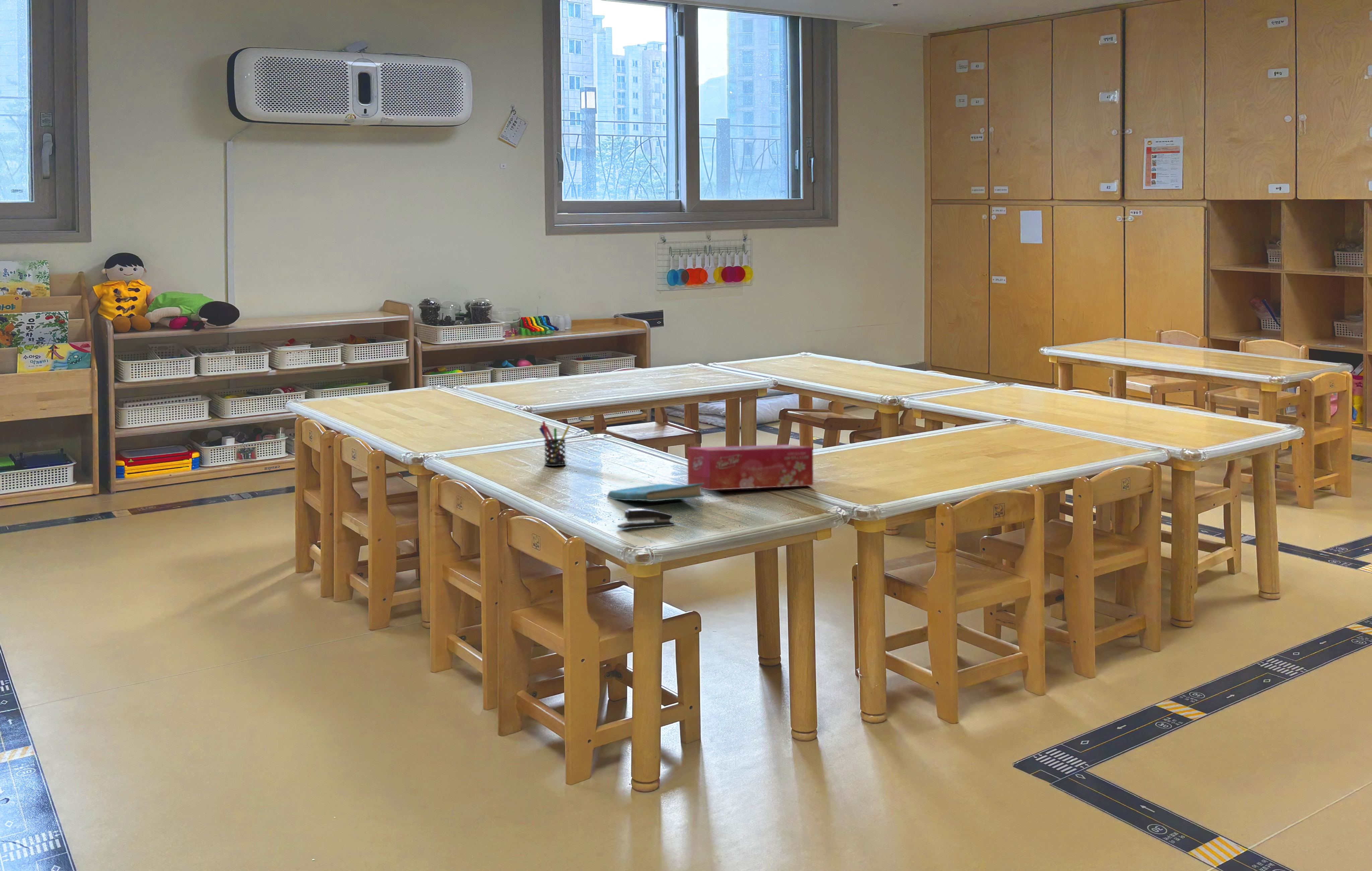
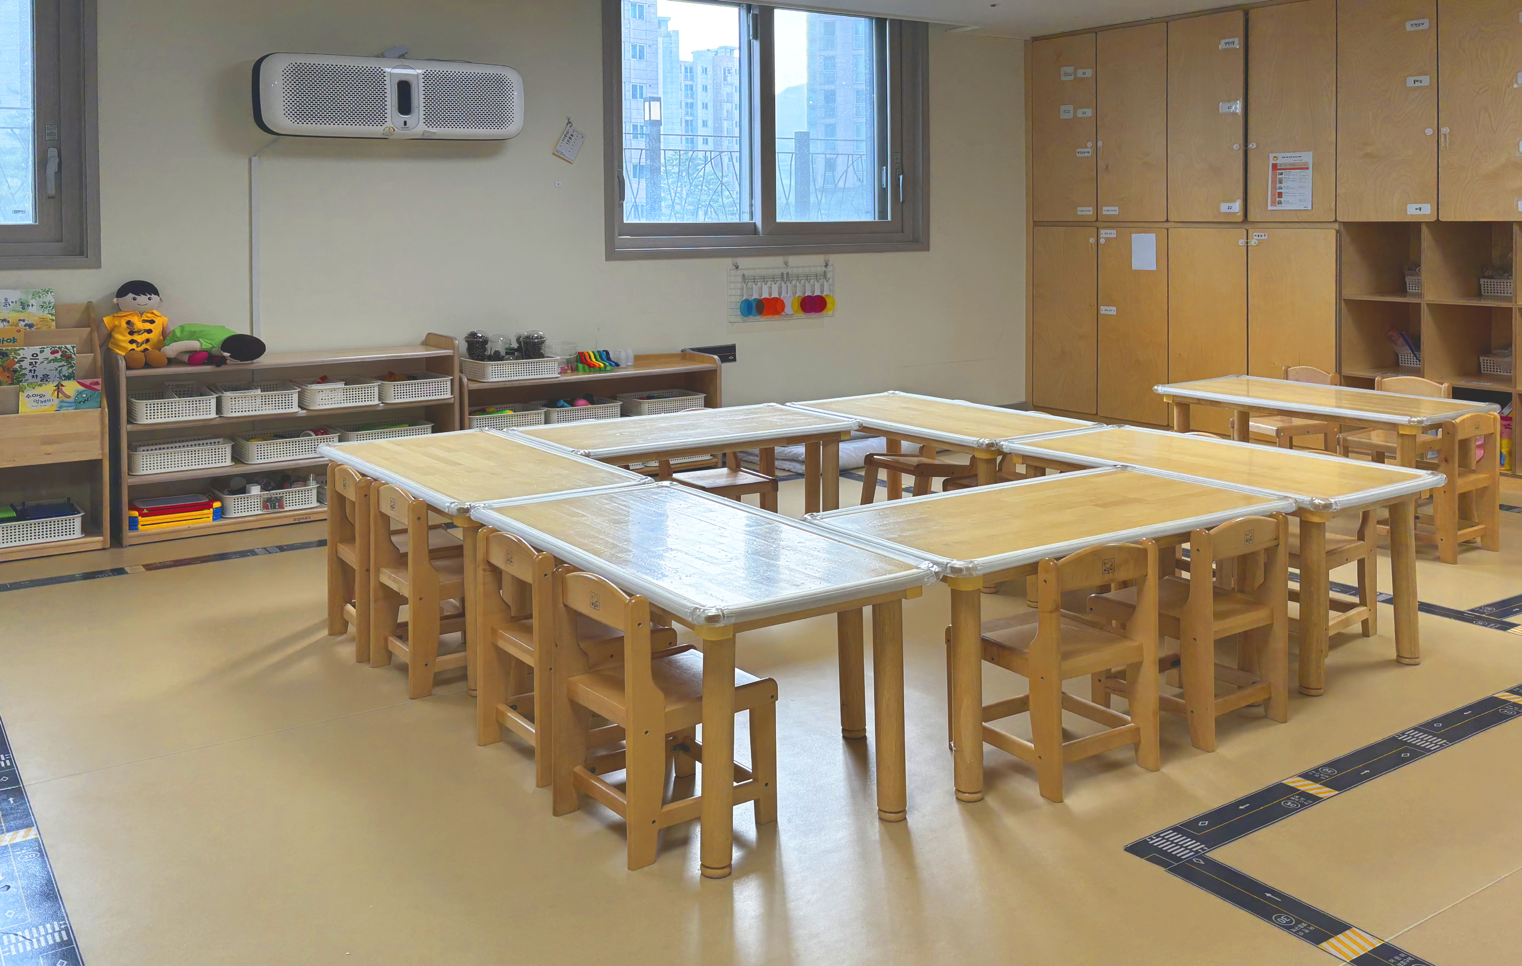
- pen holder [539,421,570,466]
- tissue box [687,444,814,491]
- stapler [617,508,675,529]
- cover [607,483,705,502]
